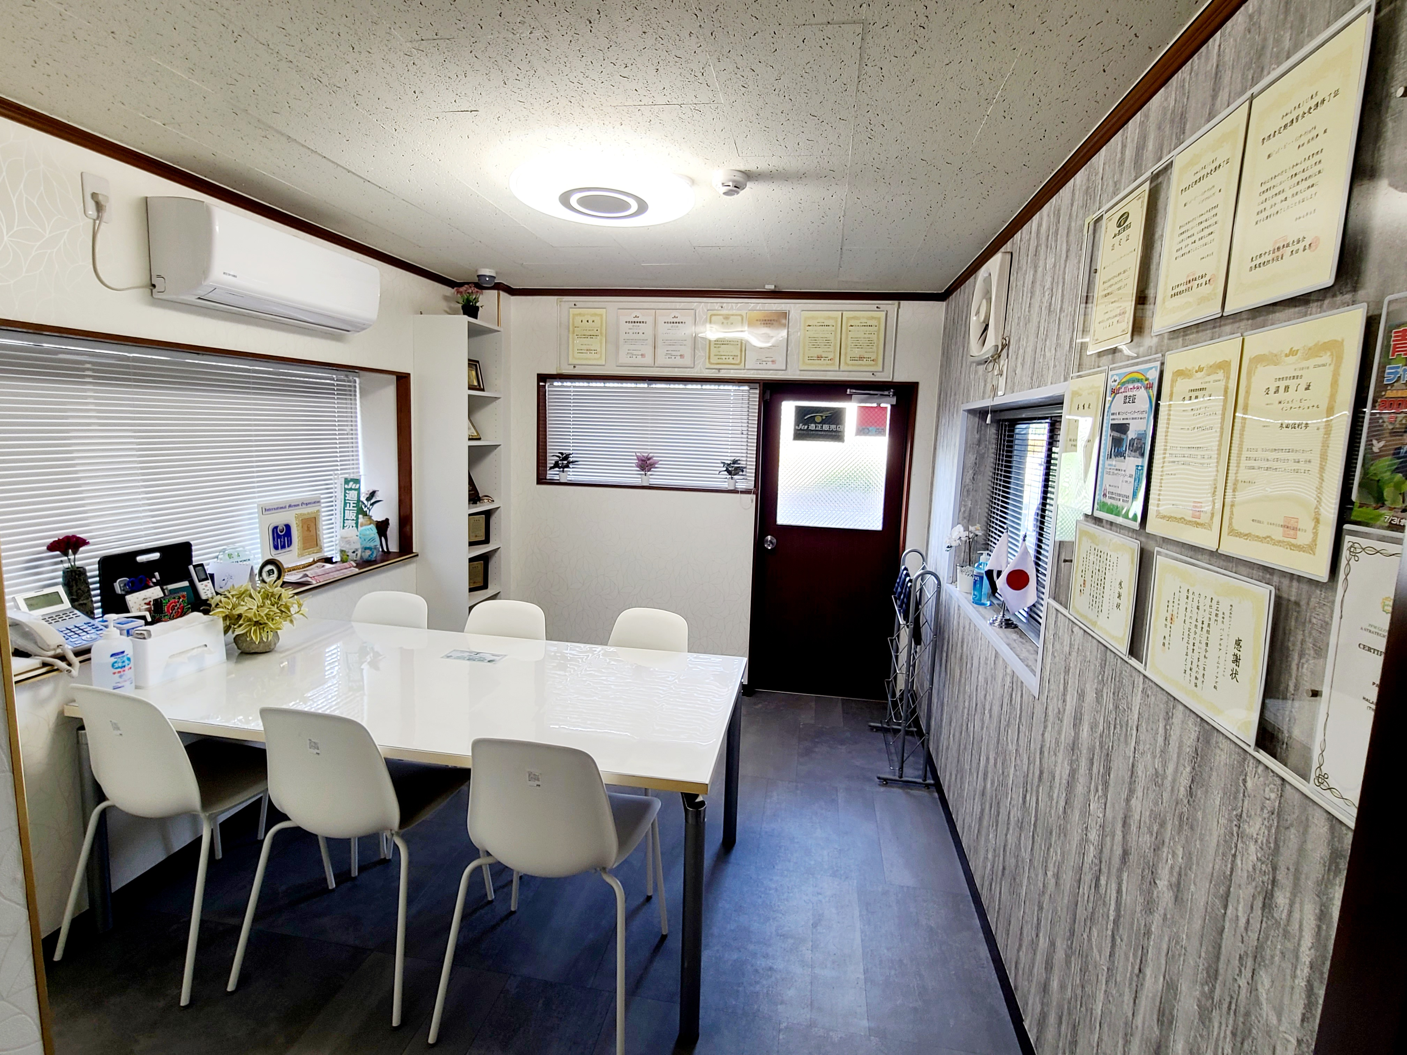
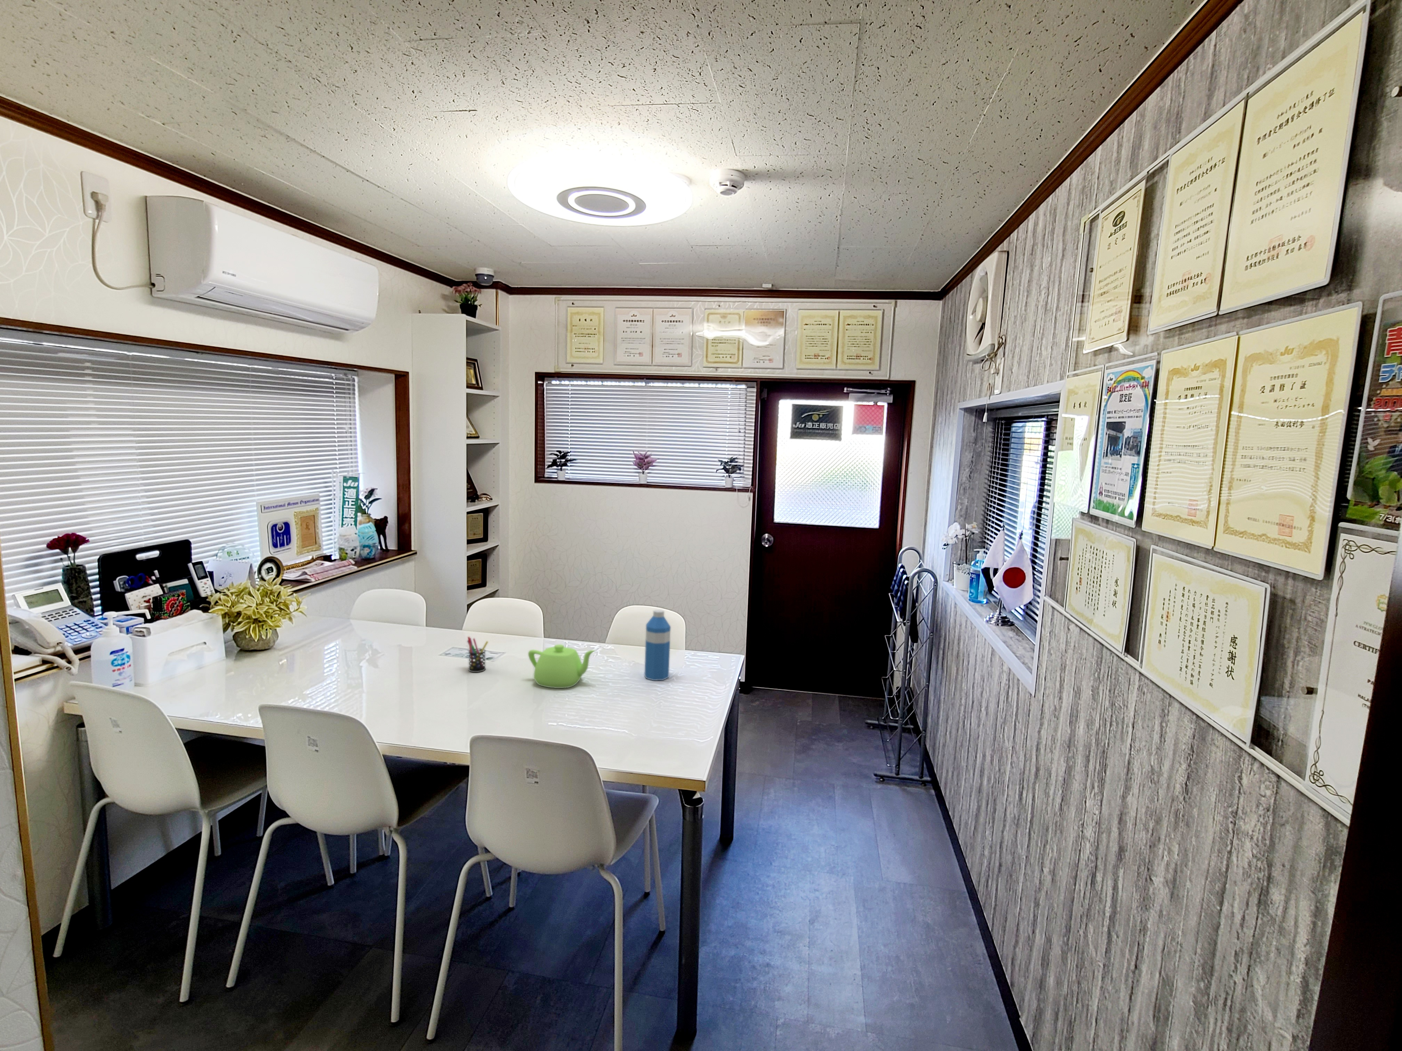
+ pen holder [467,636,489,672]
+ teapot [528,644,596,689]
+ water bottle [644,609,671,681]
